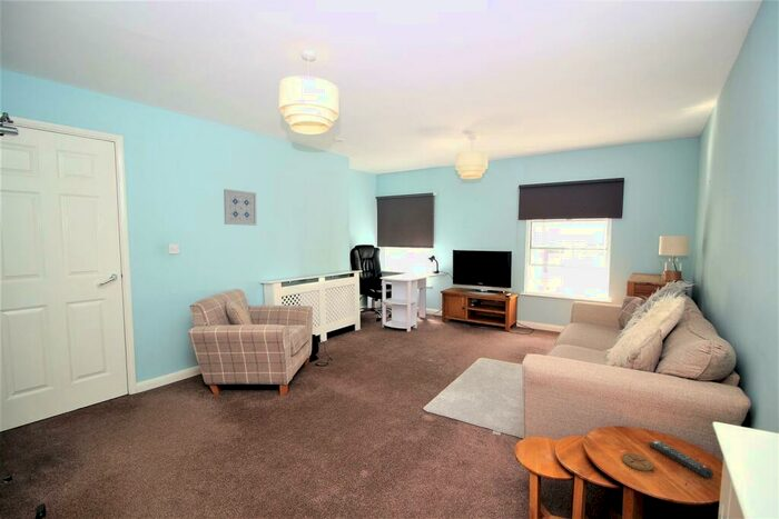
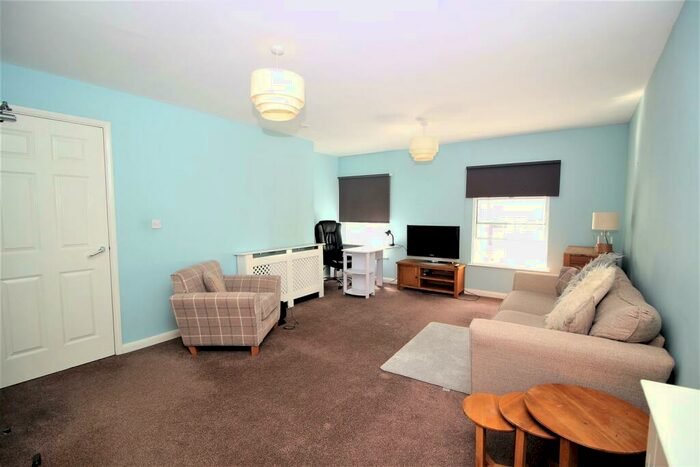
- coaster [621,452,654,472]
- wall art [223,188,258,227]
- remote control [647,440,714,479]
